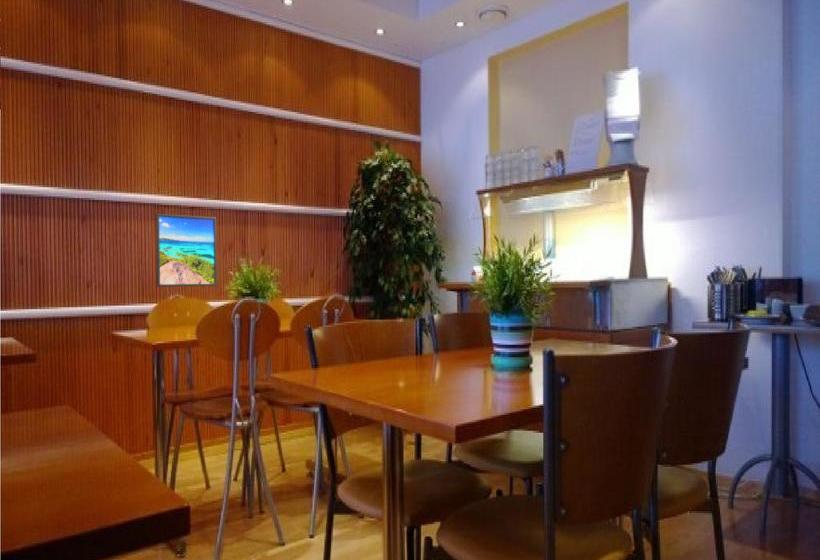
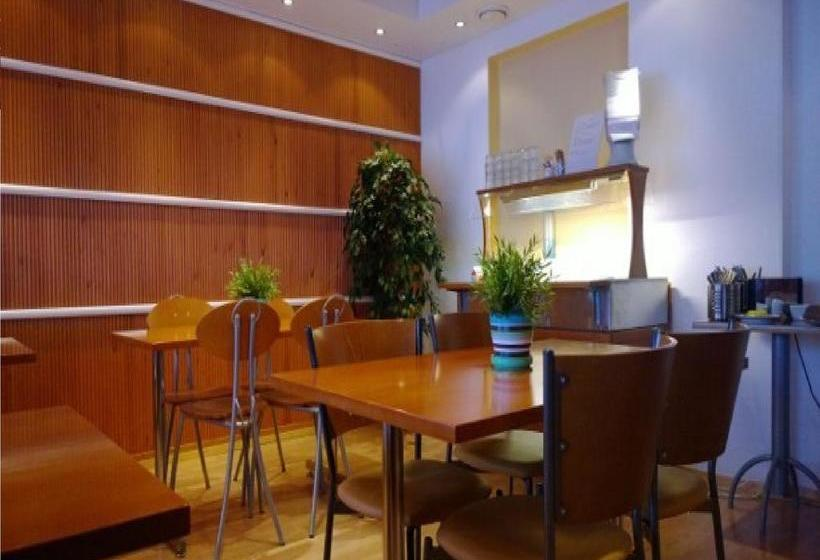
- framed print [155,213,218,288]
